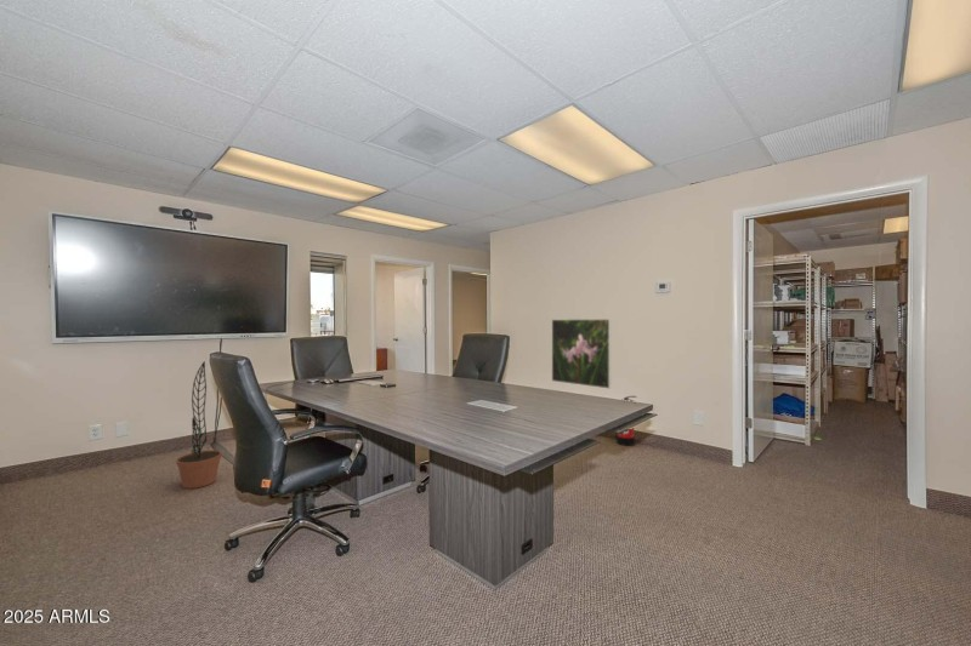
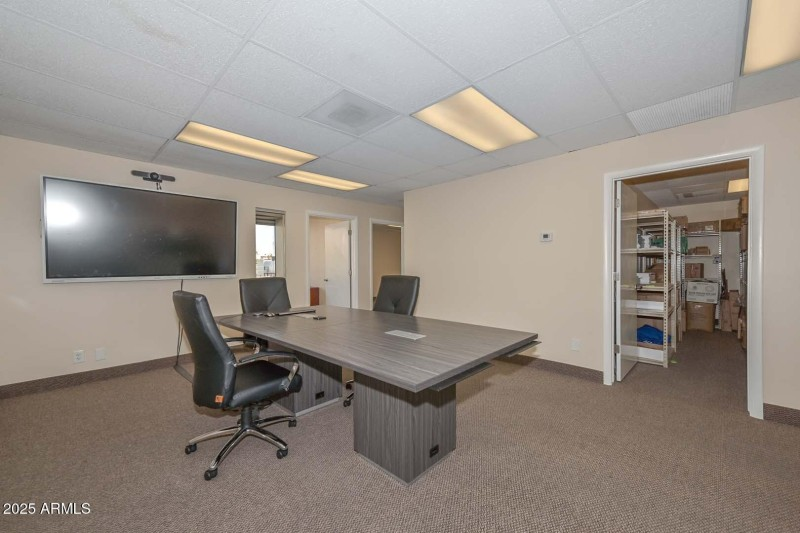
- decorative plant [175,360,223,490]
- fire extinguisher [615,395,637,447]
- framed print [551,318,612,390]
